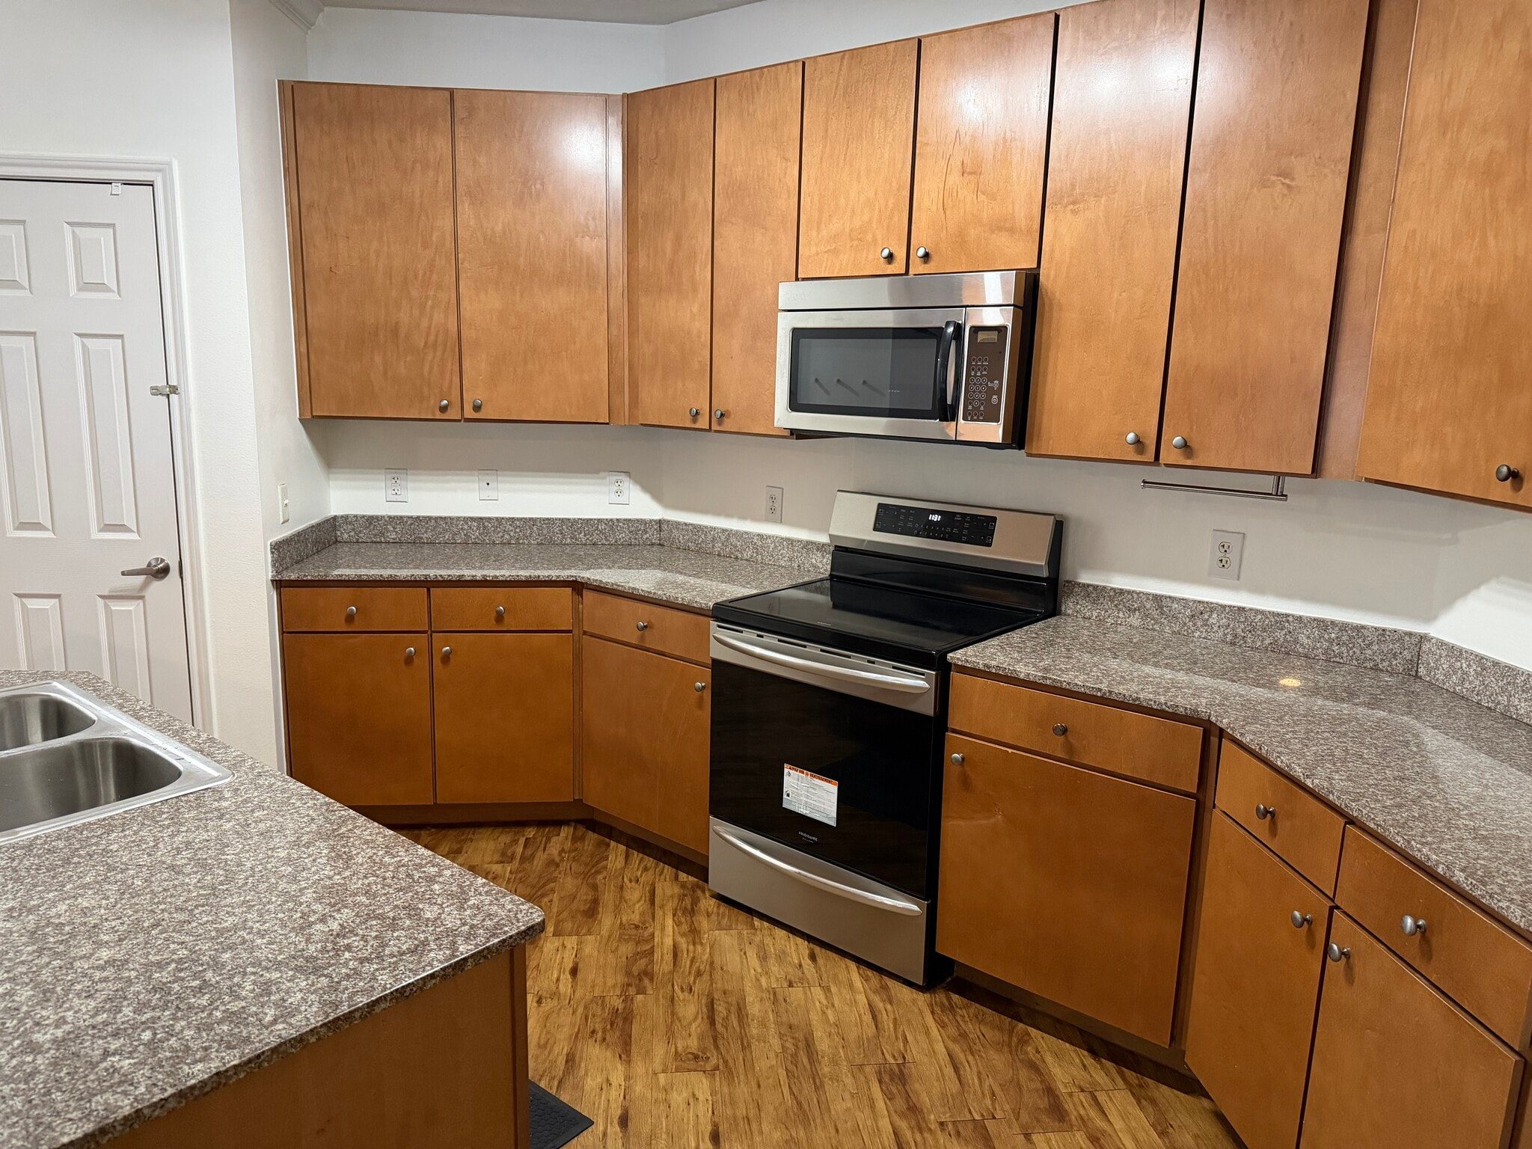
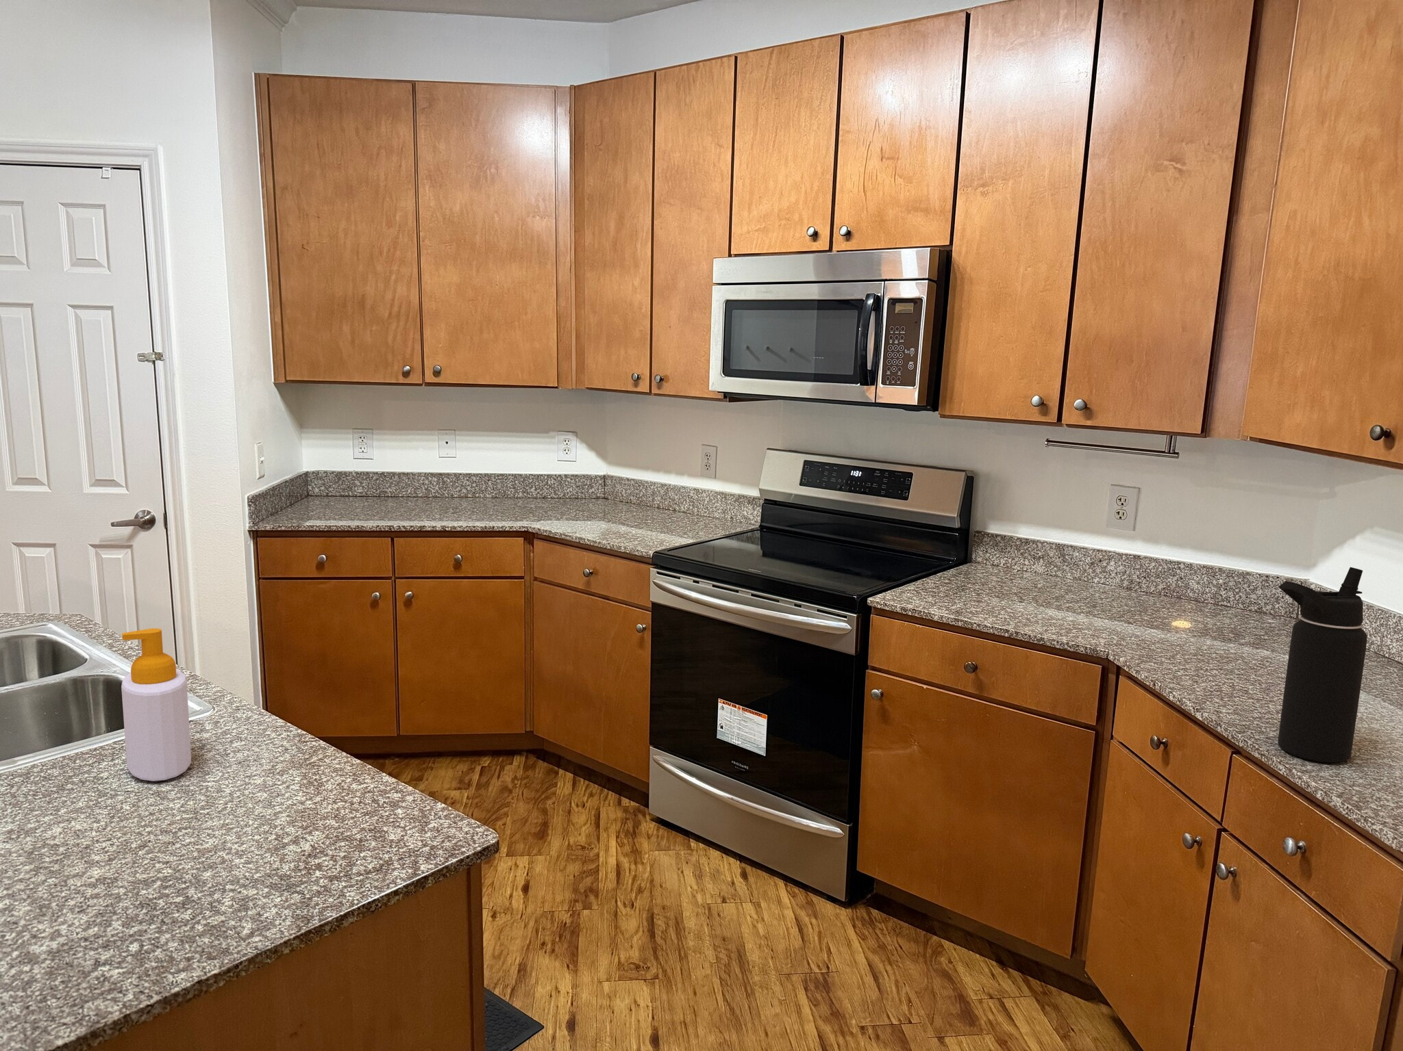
+ water bottle [1277,566,1368,763]
+ soap bottle [120,627,192,782]
